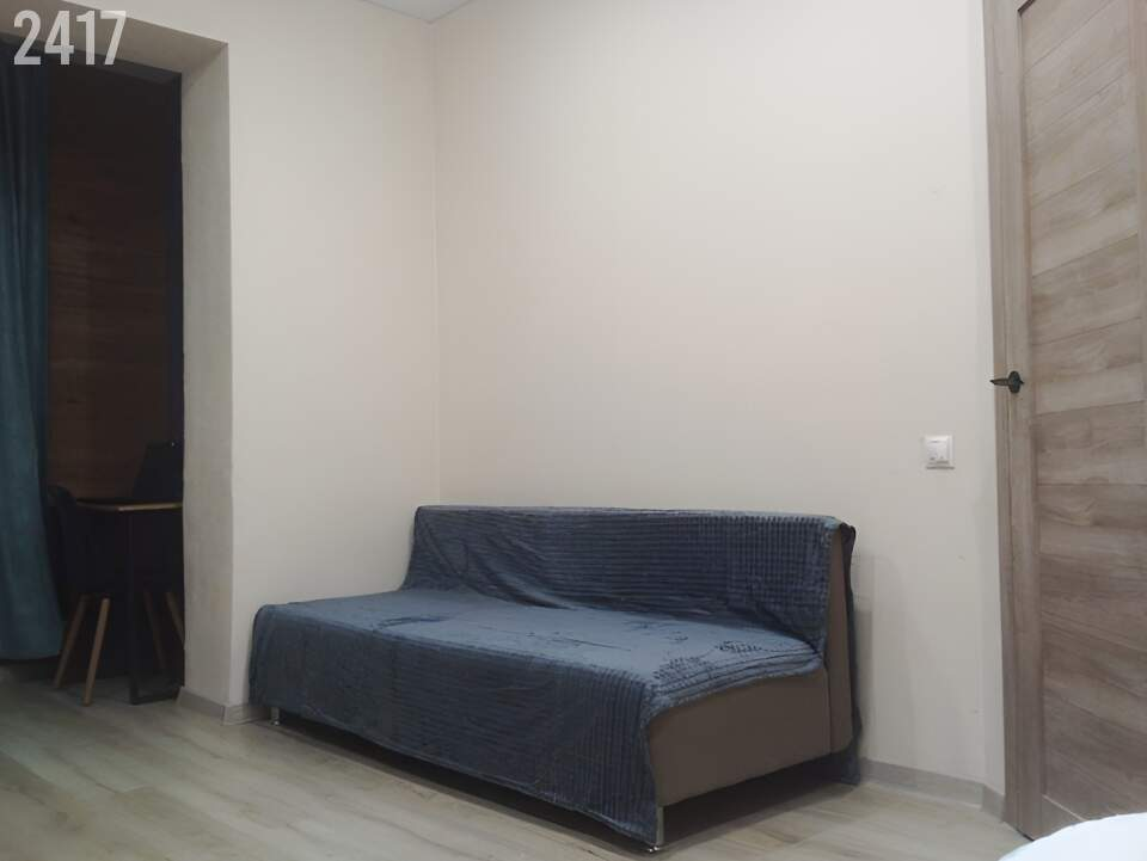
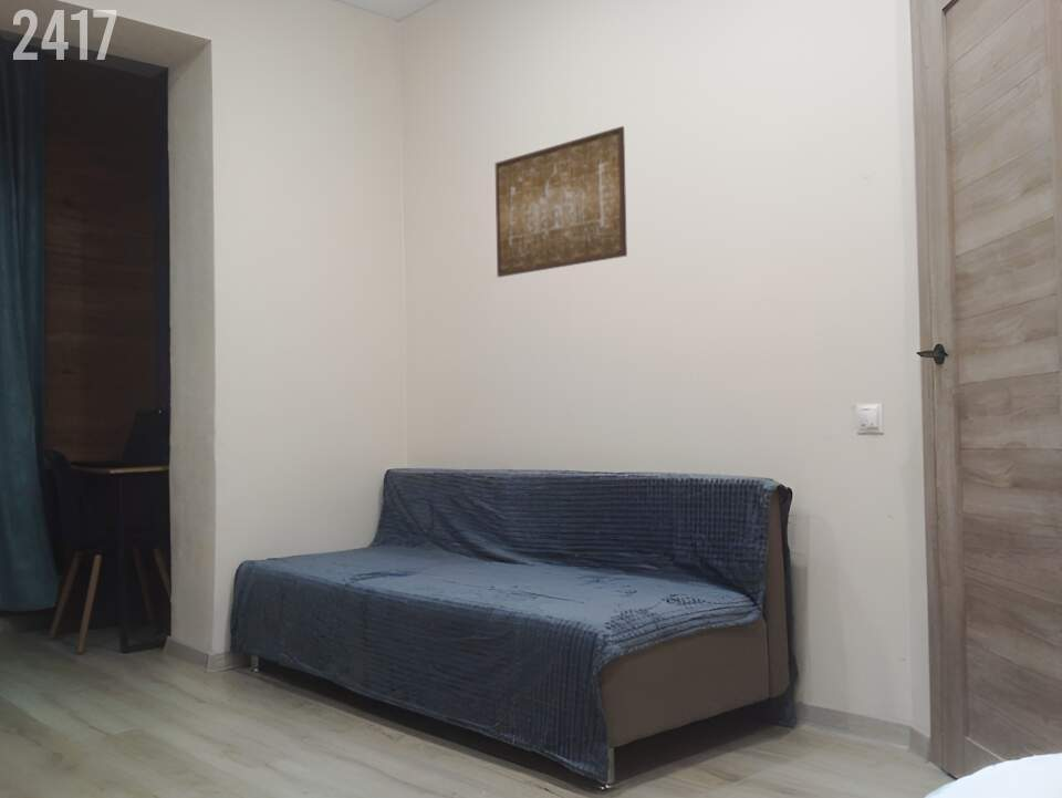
+ wall art [494,125,628,278]
